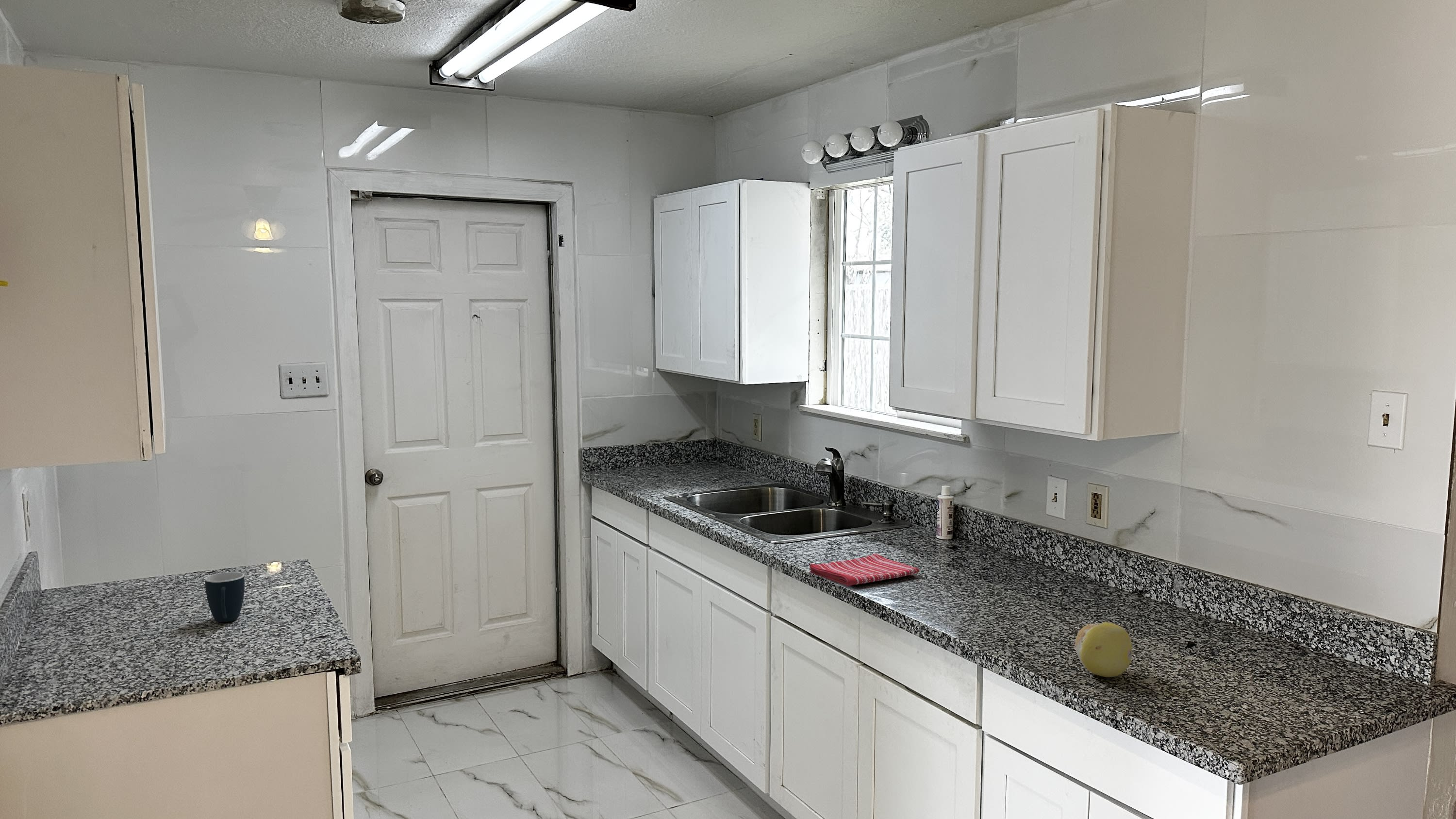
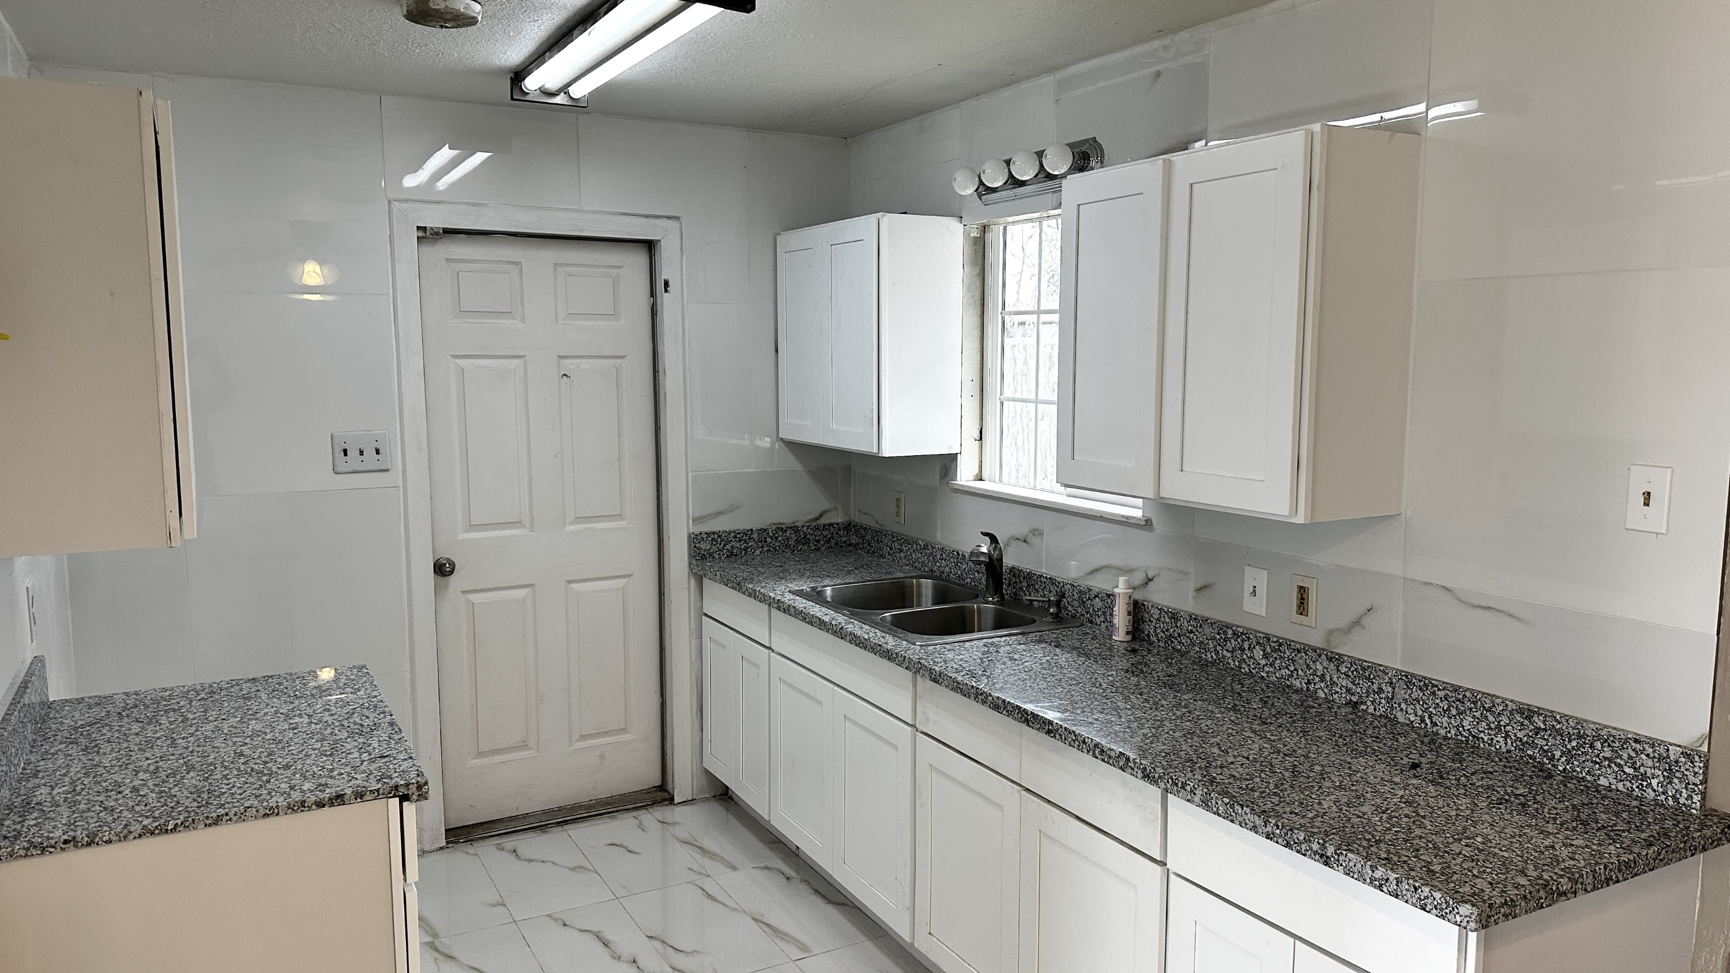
- fruit [1074,621,1133,678]
- dish towel [809,553,920,586]
- mug [205,571,245,623]
